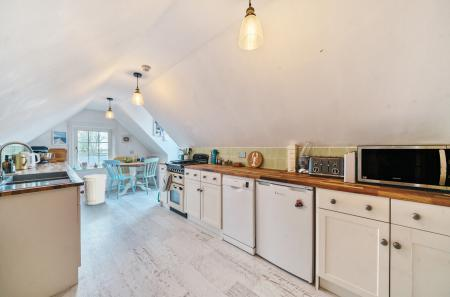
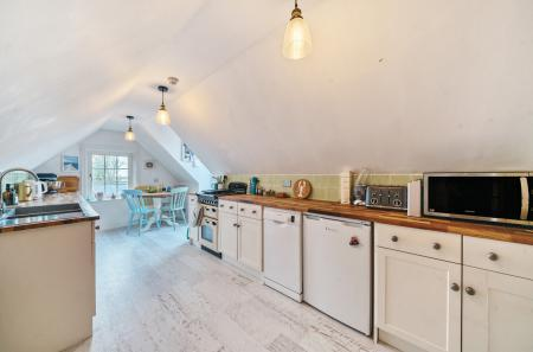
- trash can [82,173,108,206]
